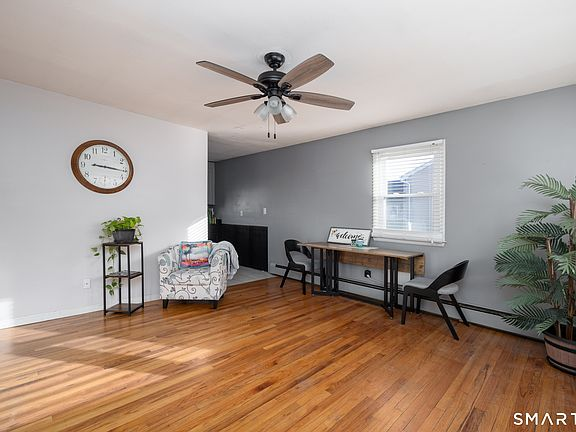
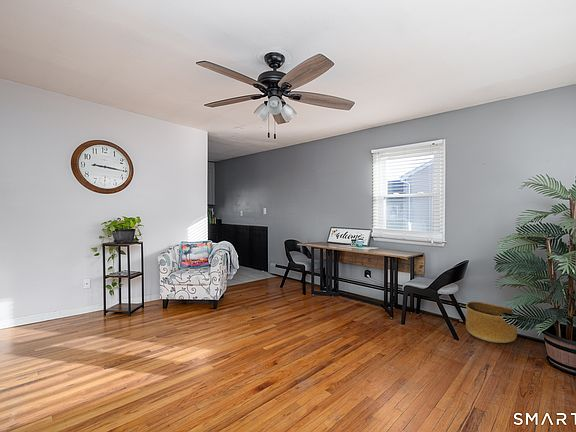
+ basket [465,301,518,344]
